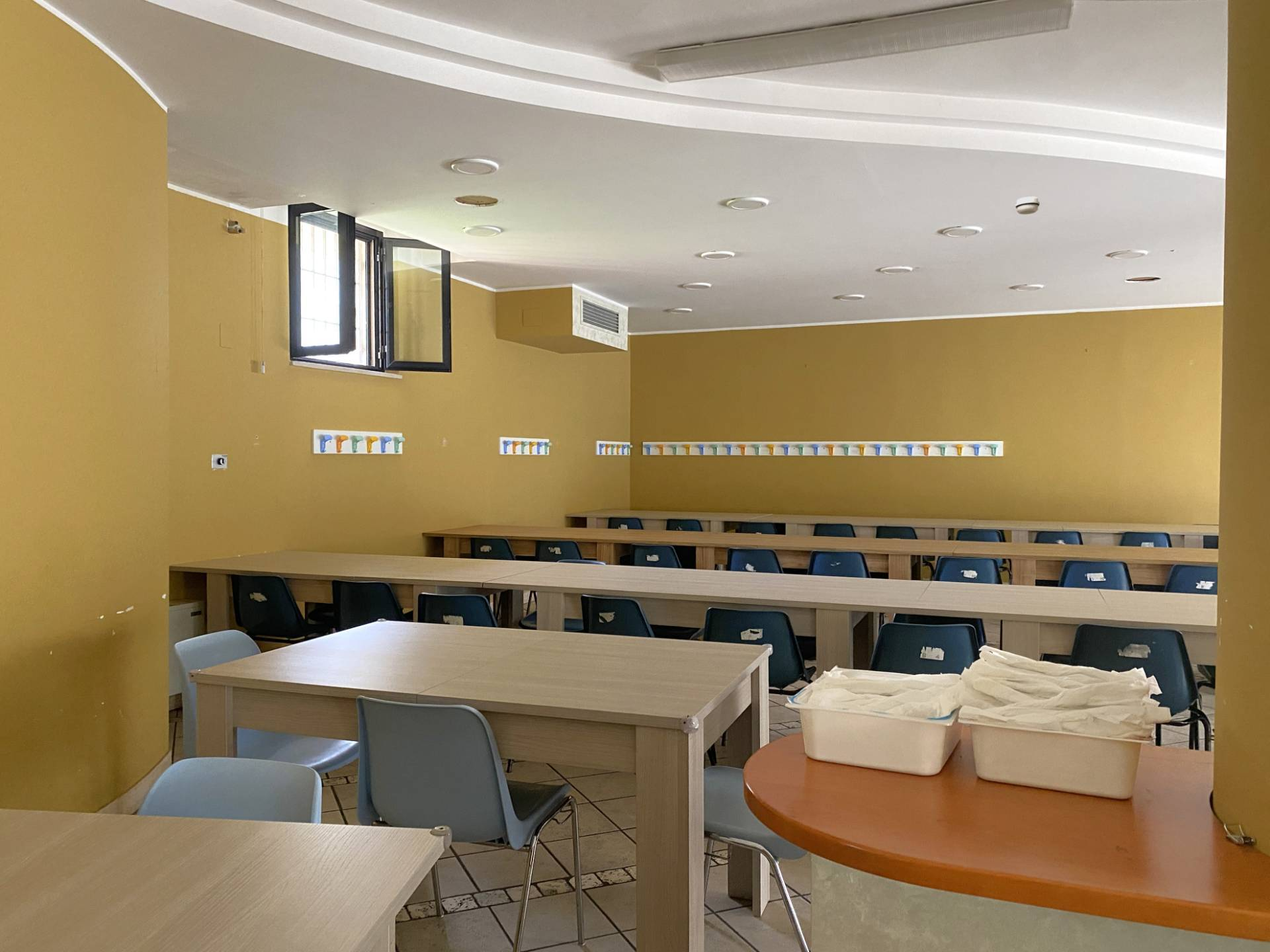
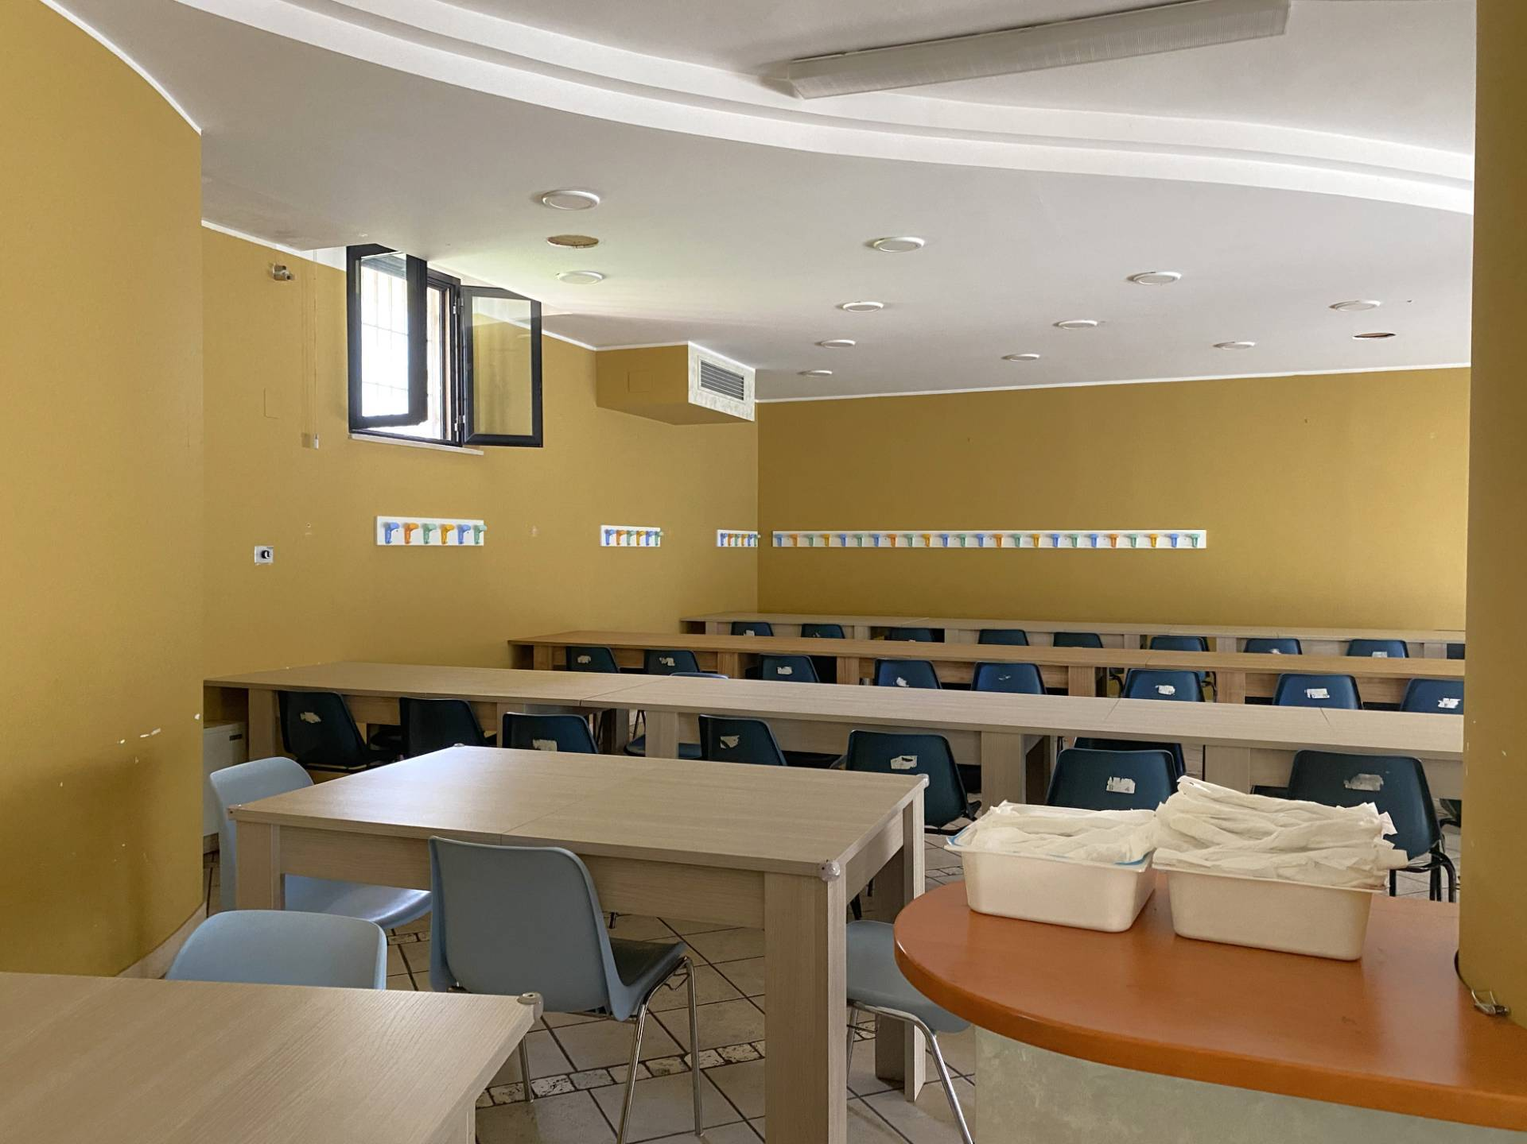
- smoke detector [1015,196,1040,215]
